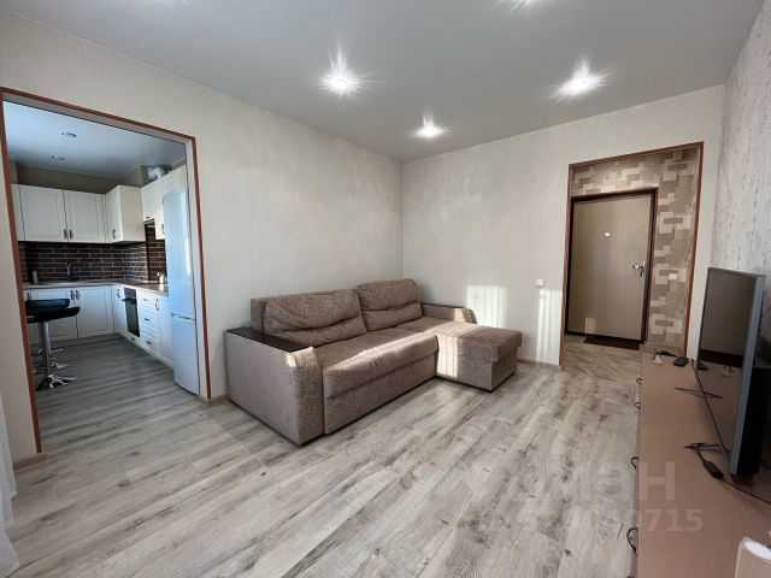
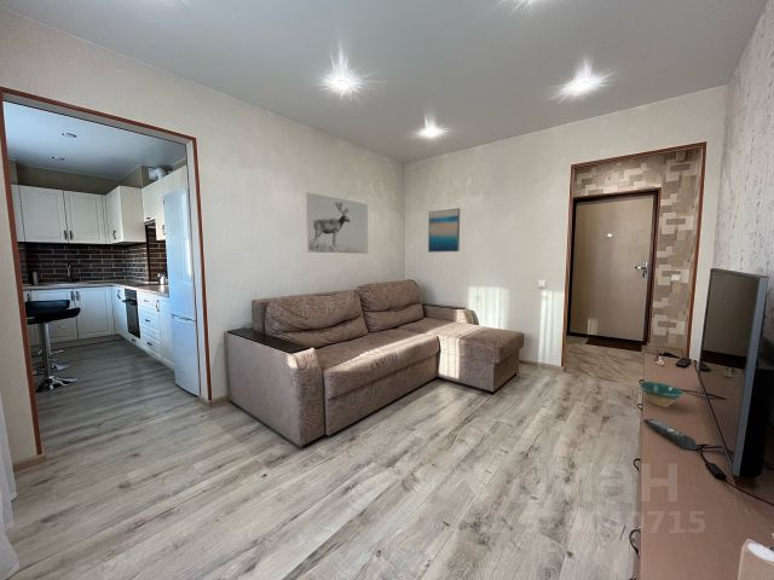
+ wall art [305,191,369,255]
+ remote control [642,418,698,451]
+ wall art [427,207,461,254]
+ bowl [639,381,685,408]
